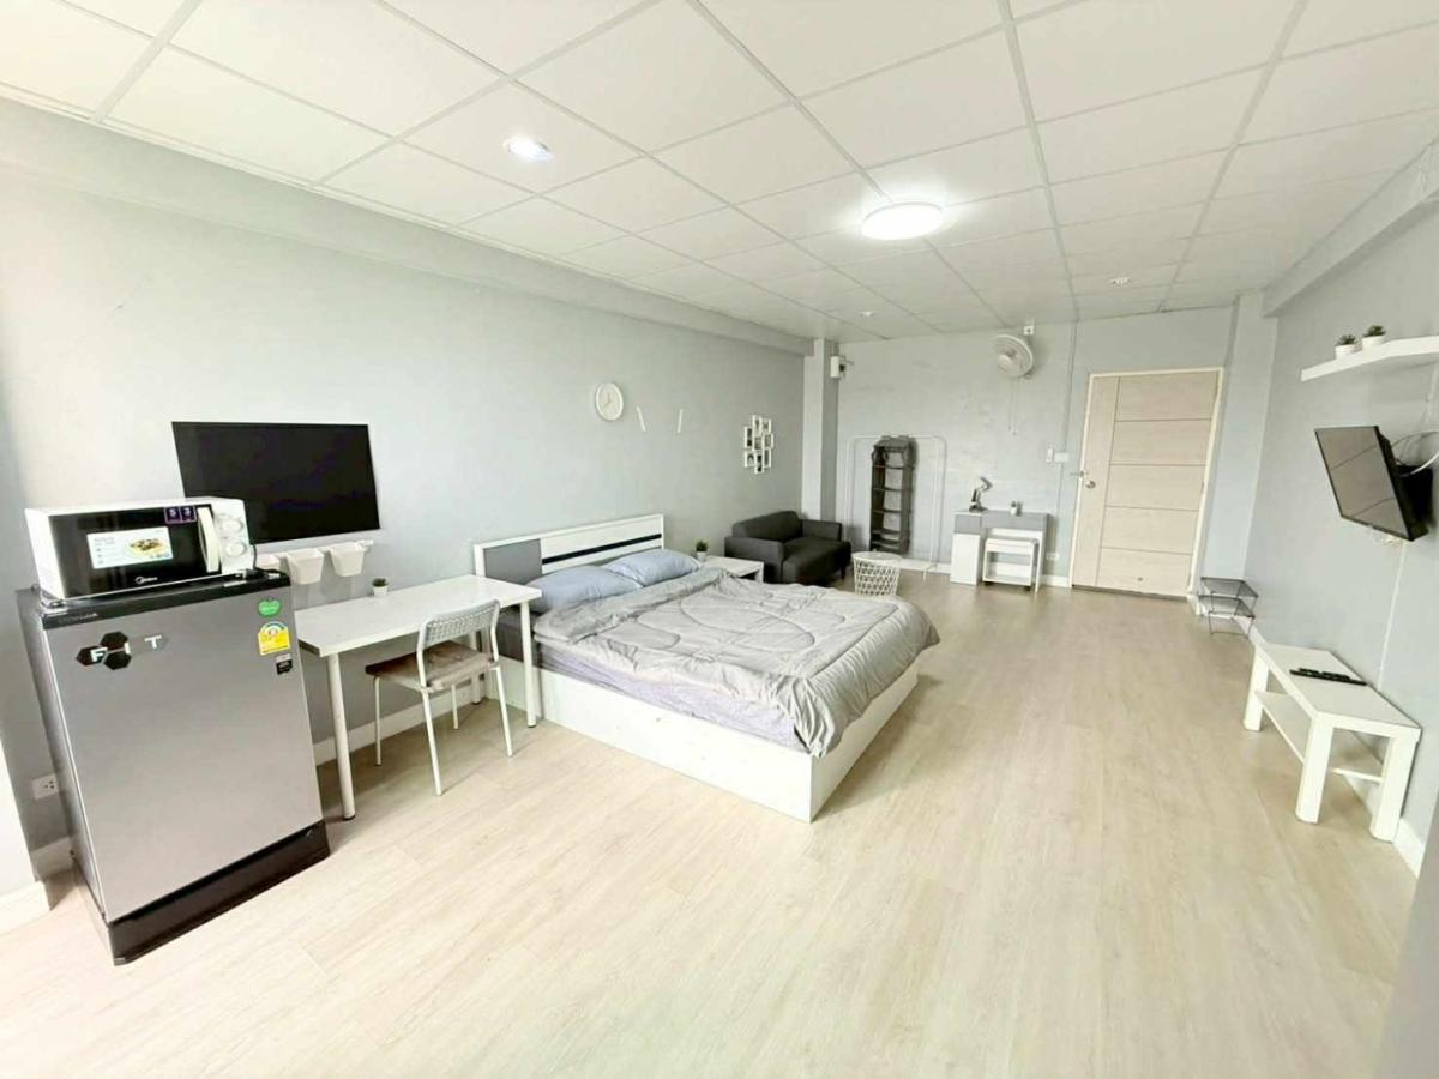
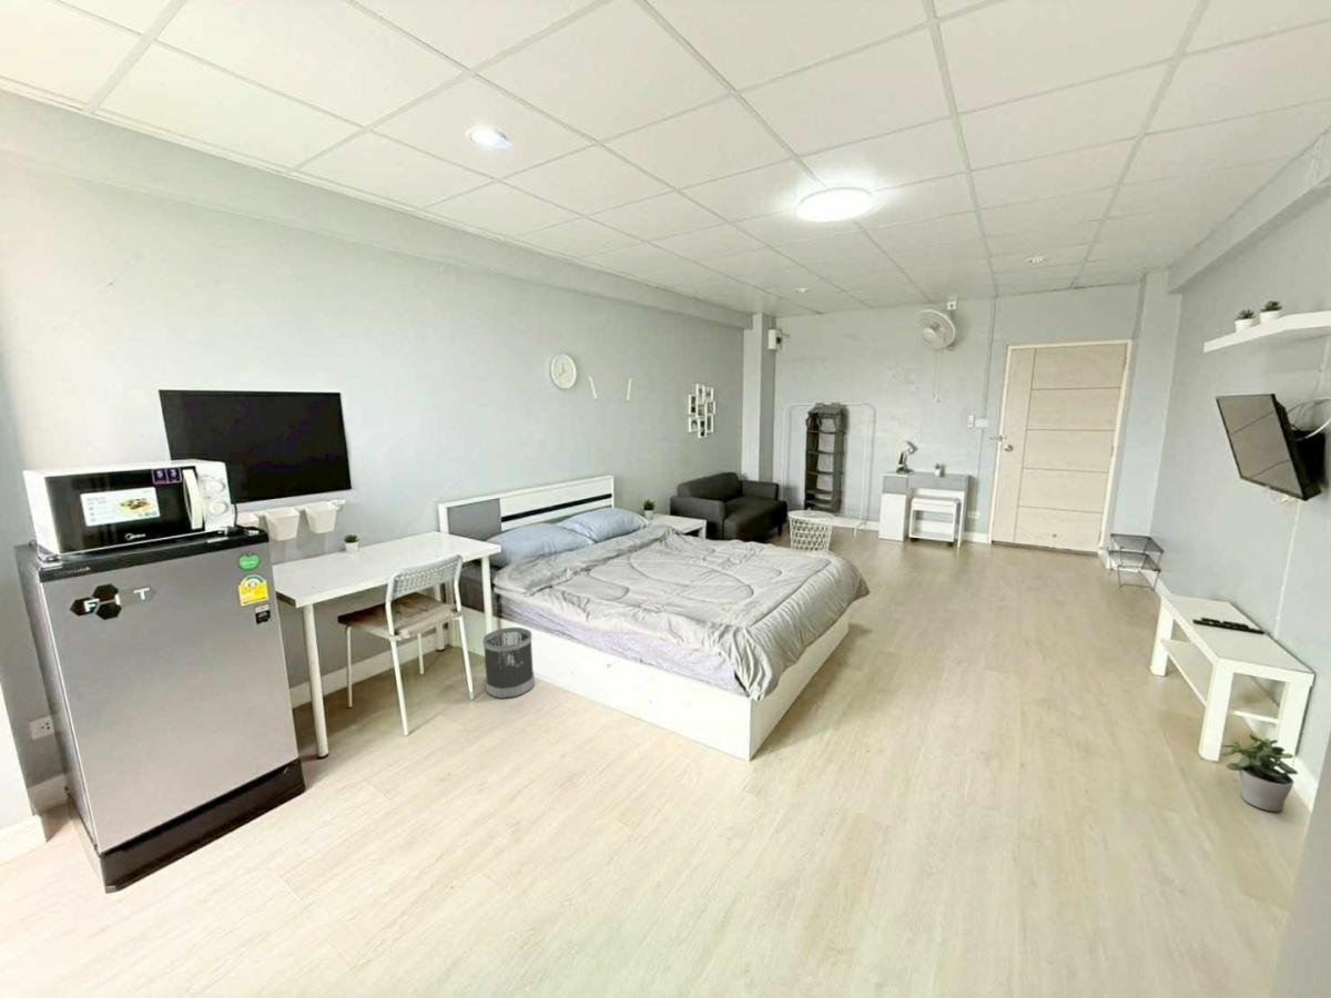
+ potted plant [1220,733,1299,813]
+ wastebasket [481,627,536,700]
